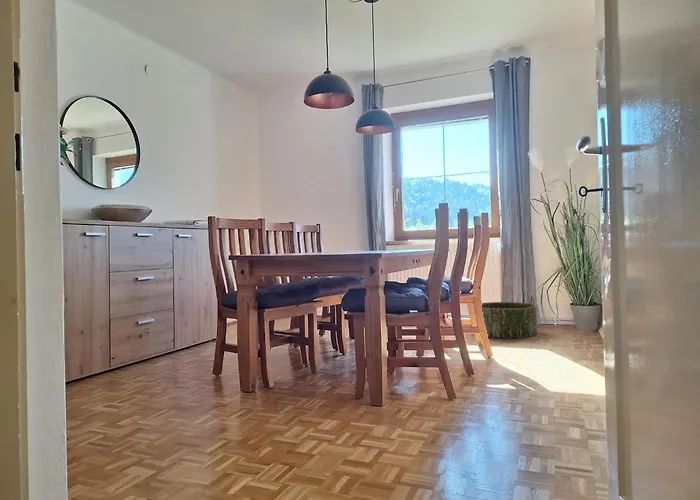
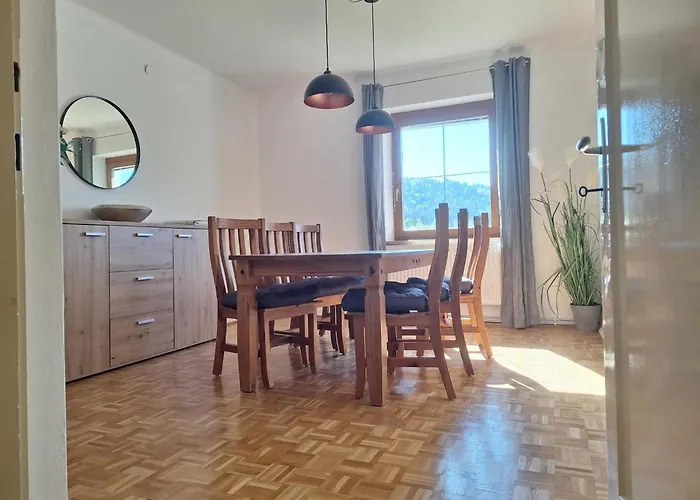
- basket [481,295,538,339]
